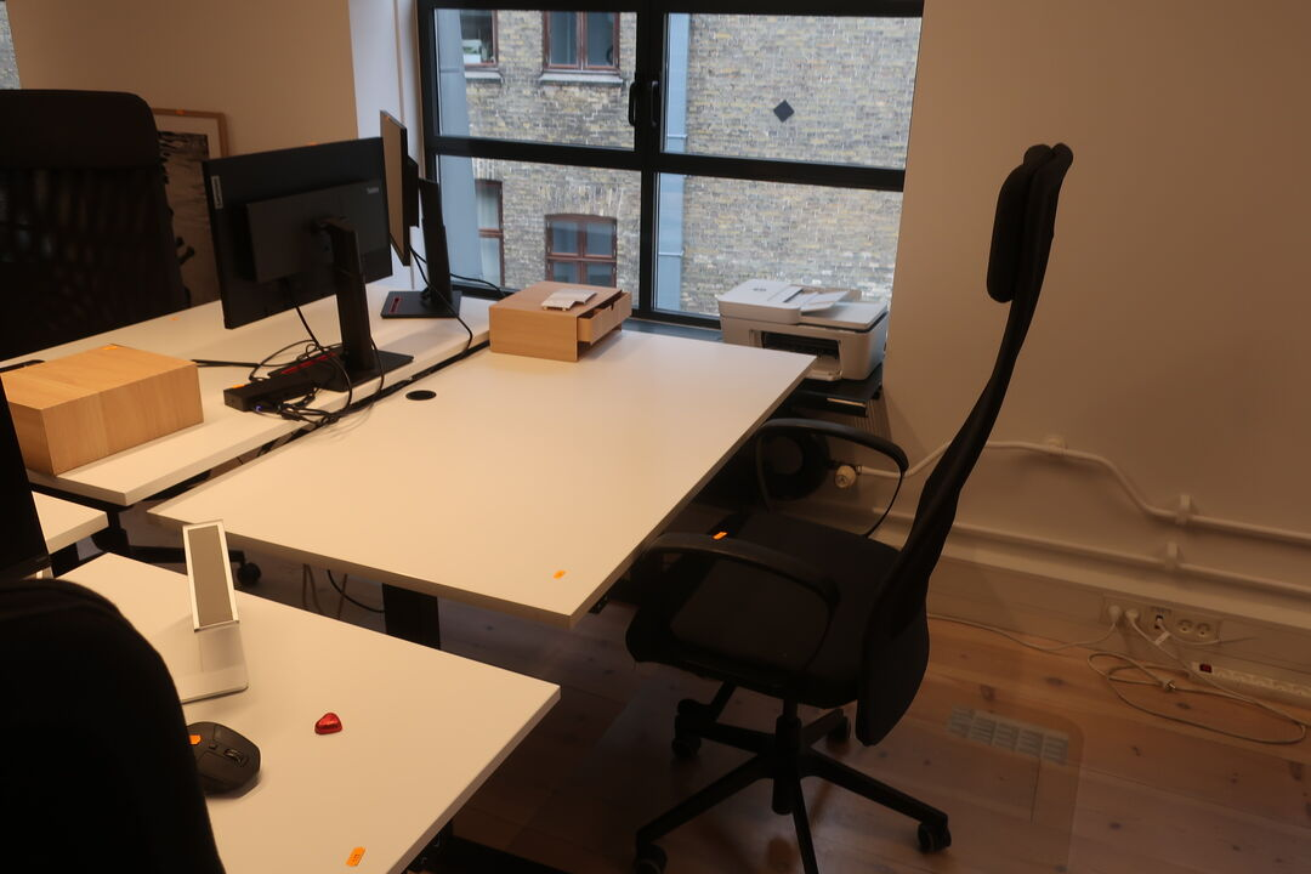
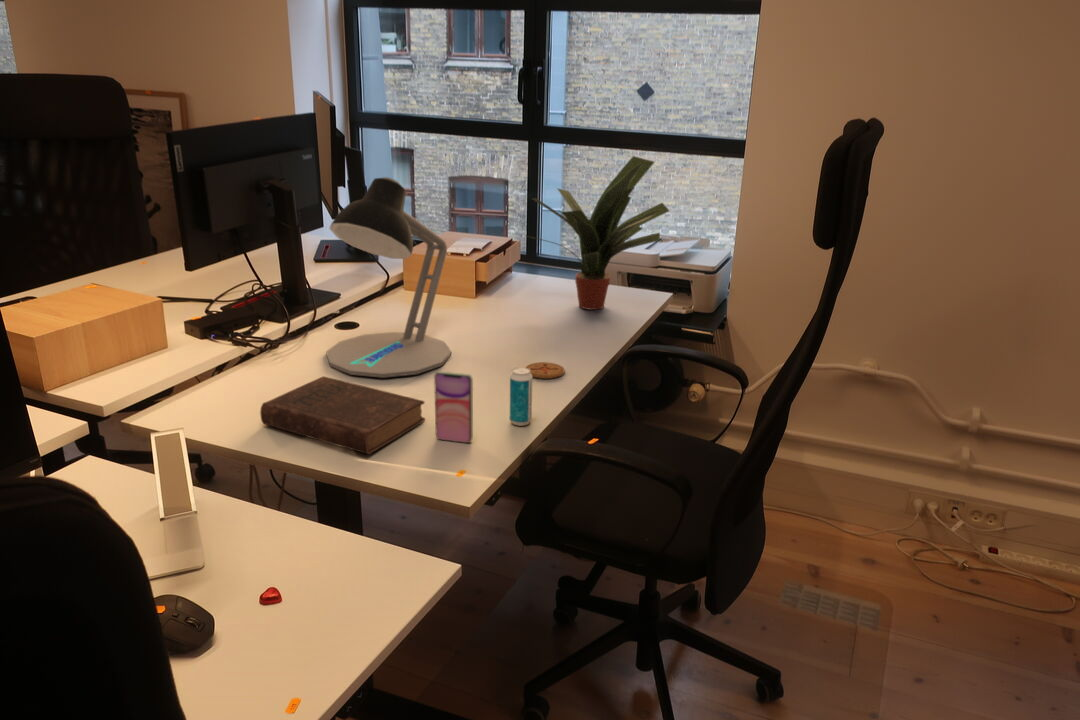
+ beverage can [509,367,533,427]
+ coaster [524,361,566,380]
+ desk lamp [325,176,452,379]
+ potted plant [524,155,670,311]
+ smartphone [433,370,474,444]
+ book [259,375,426,455]
